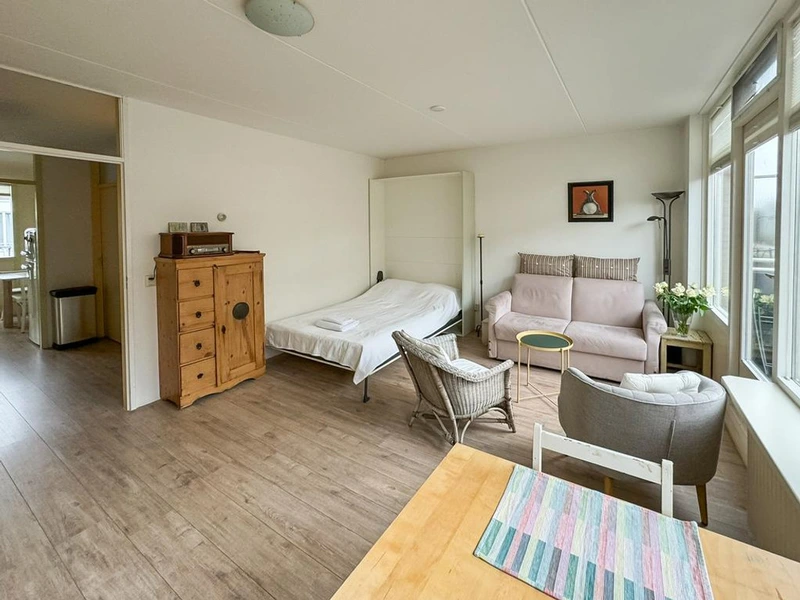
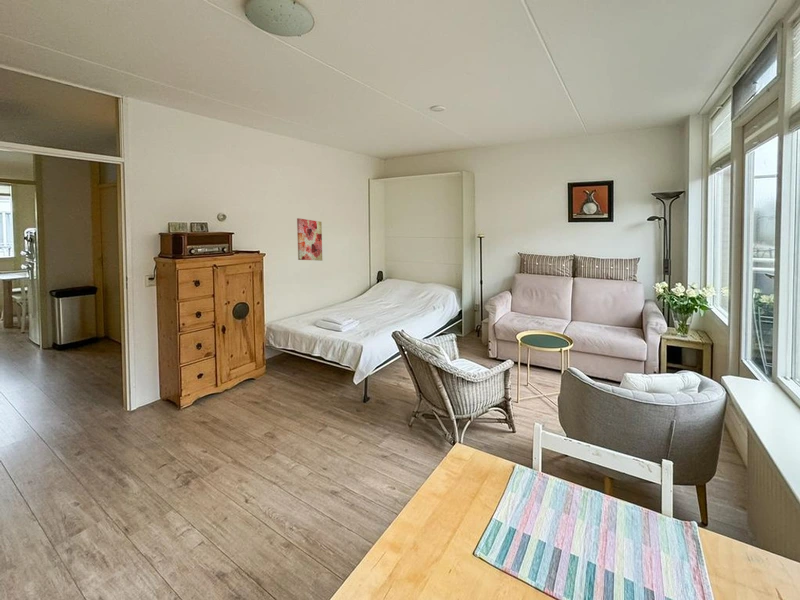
+ wall art [296,217,323,262]
